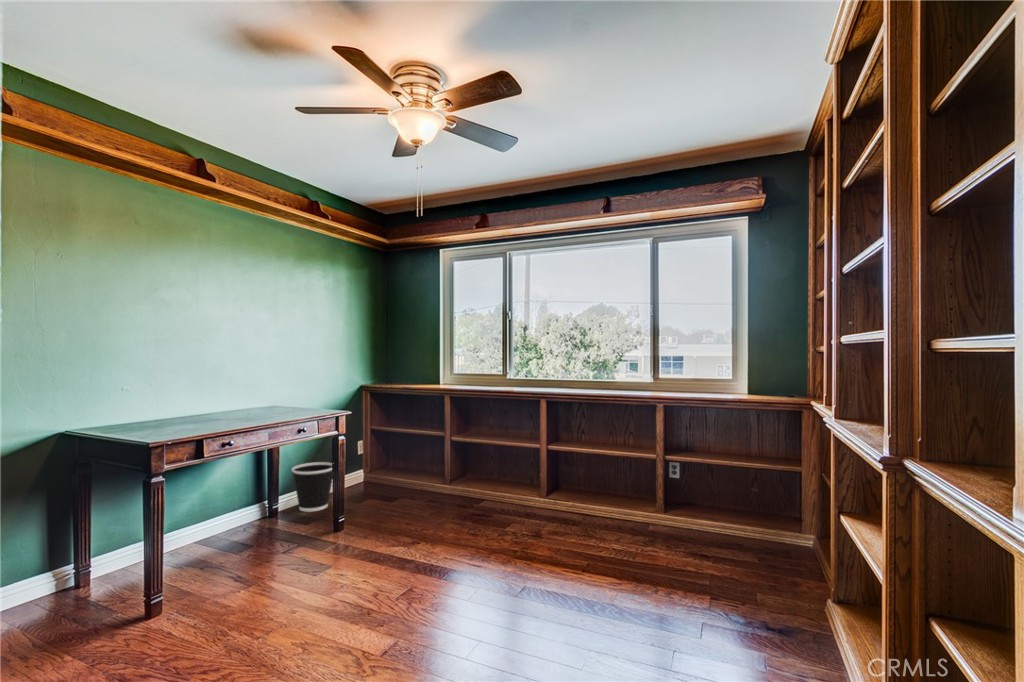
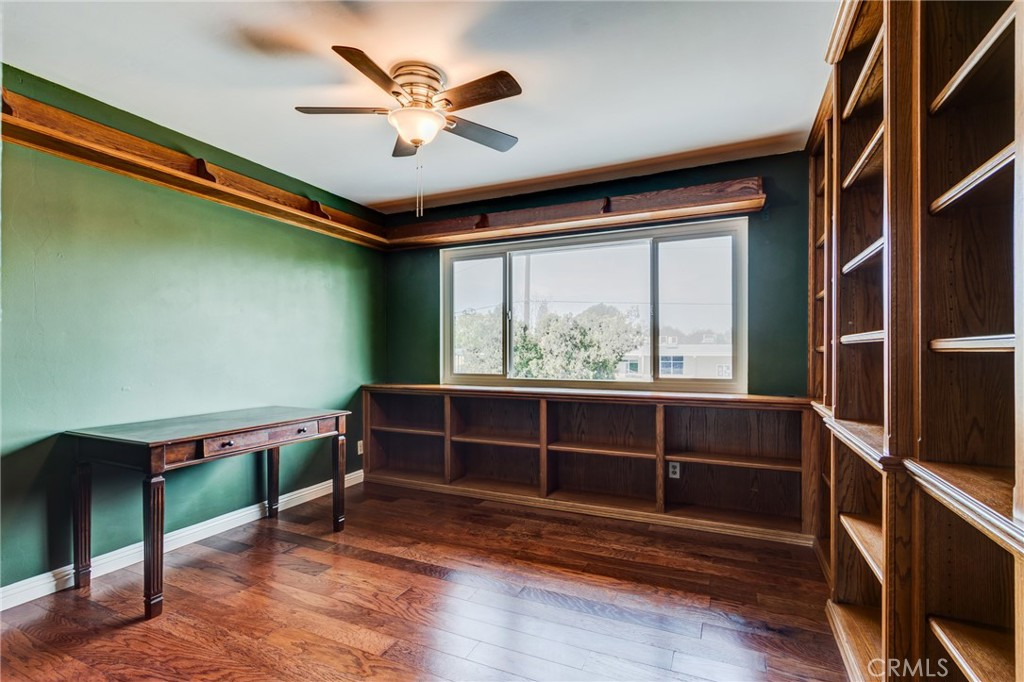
- wastebasket [291,461,333,513]
